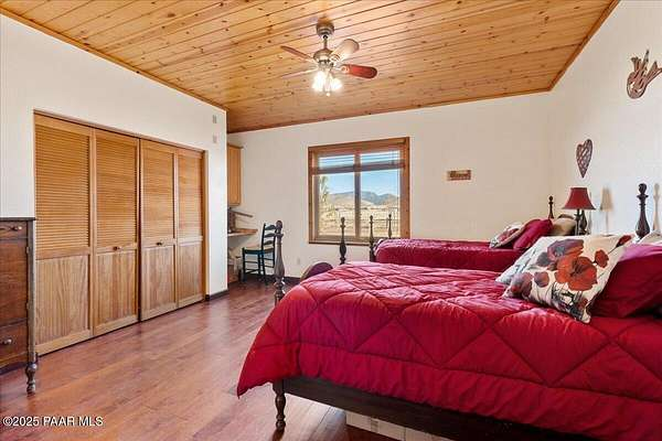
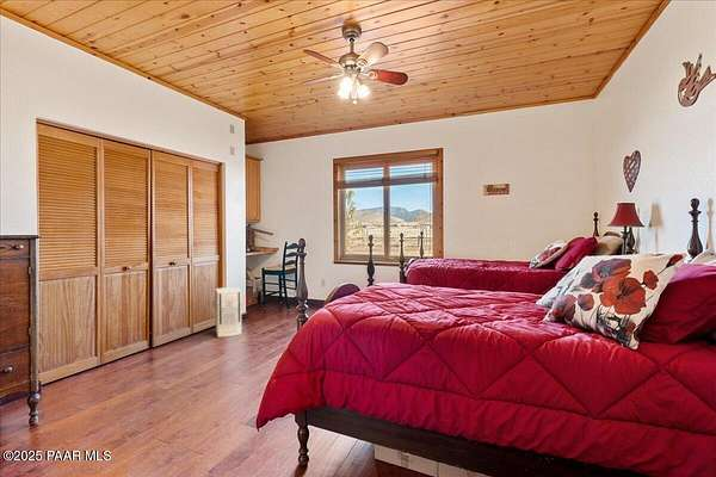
+ air purifier [214,286,242,339]
